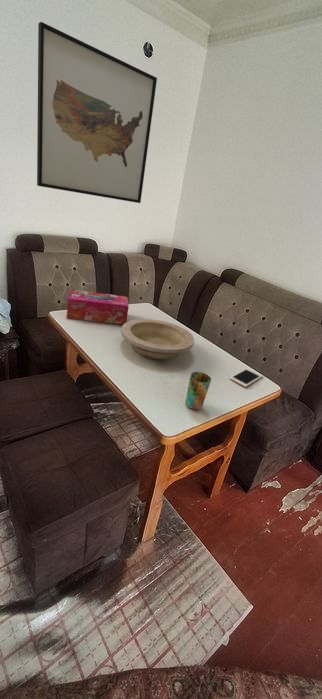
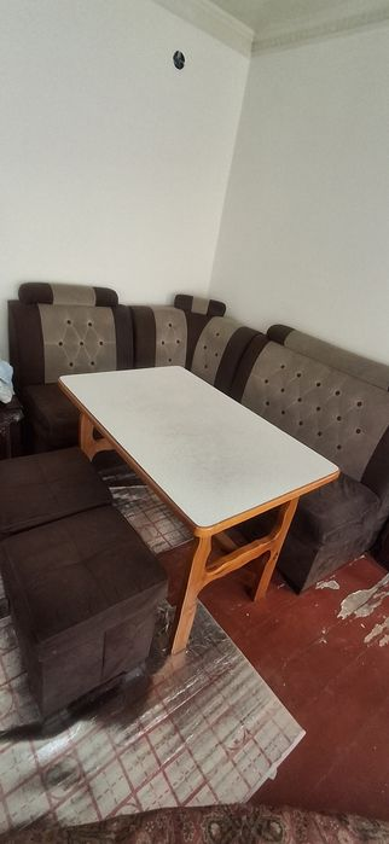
- wall art [36,21,158,204]
- bowl [120,318,195,361]
- tissue box [66,289,130,325]
- cup [184,371,212,411]
- cell phone [229,367,264,388]
